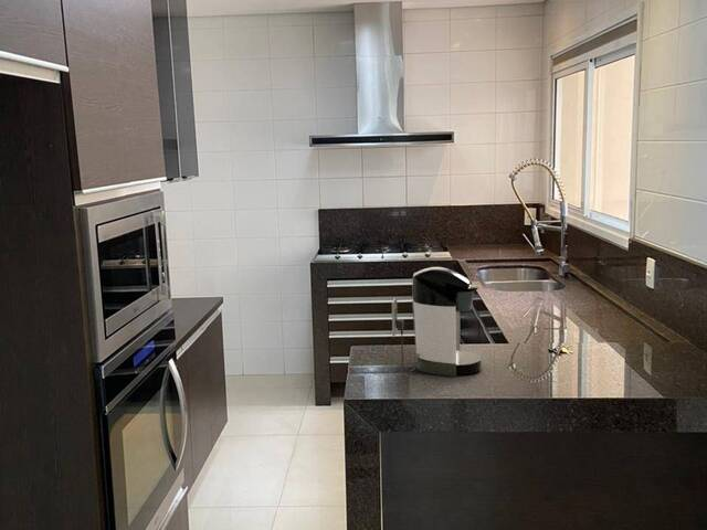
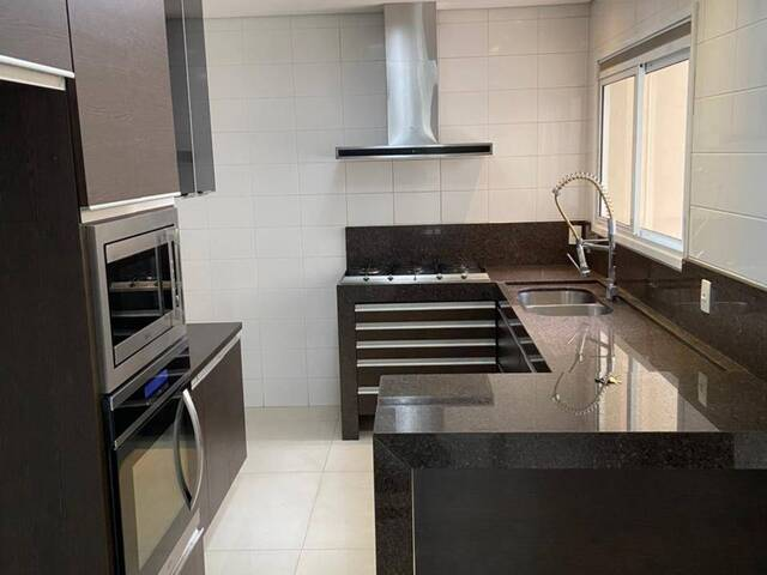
- coffee maker [391,266,483,378]
